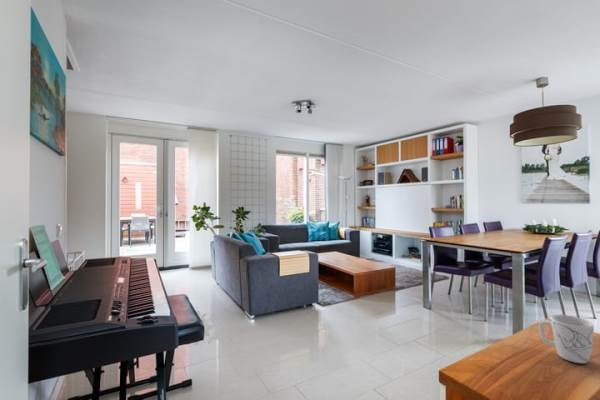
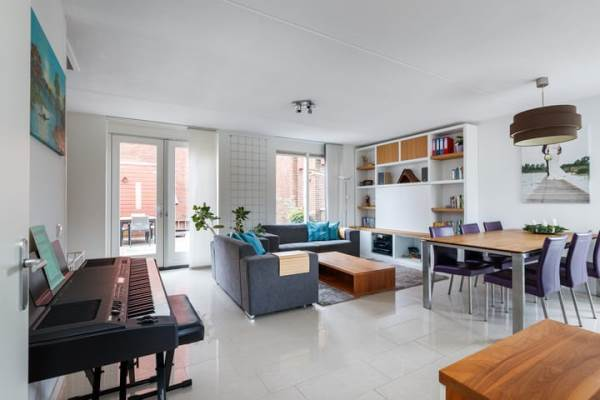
- mug [538,314,595,364]
